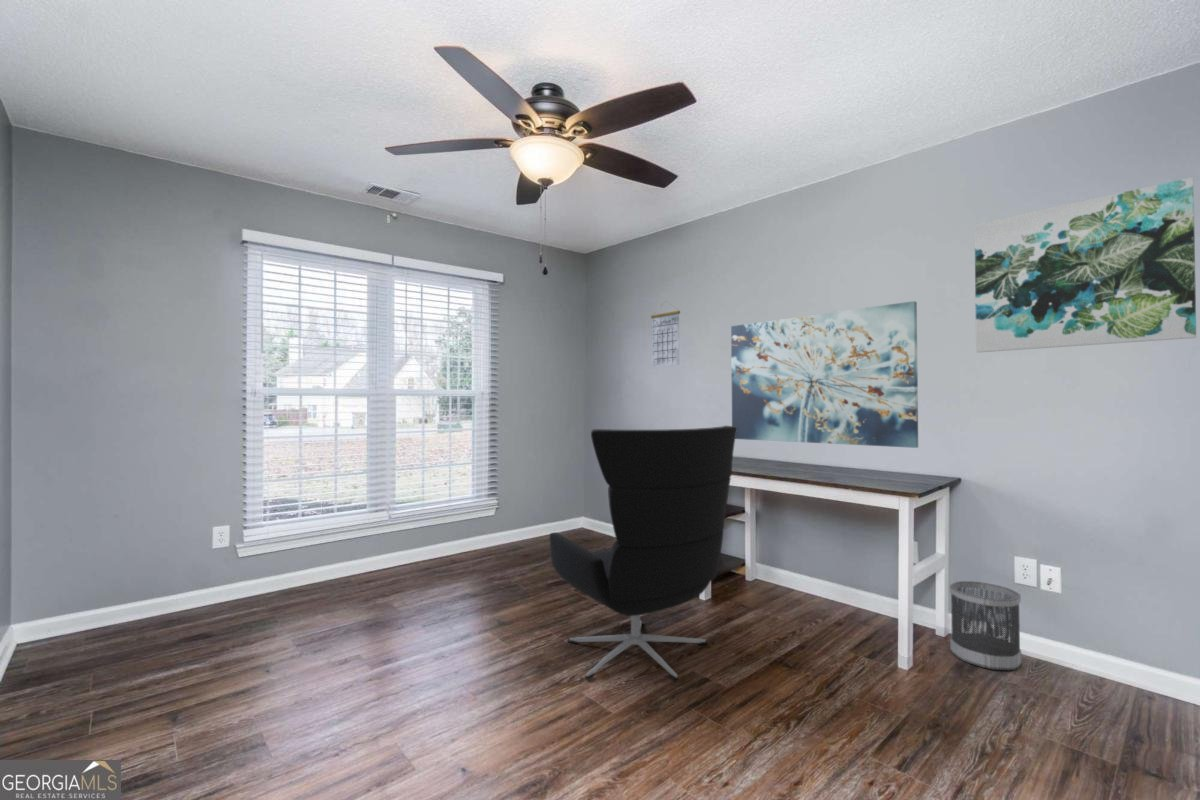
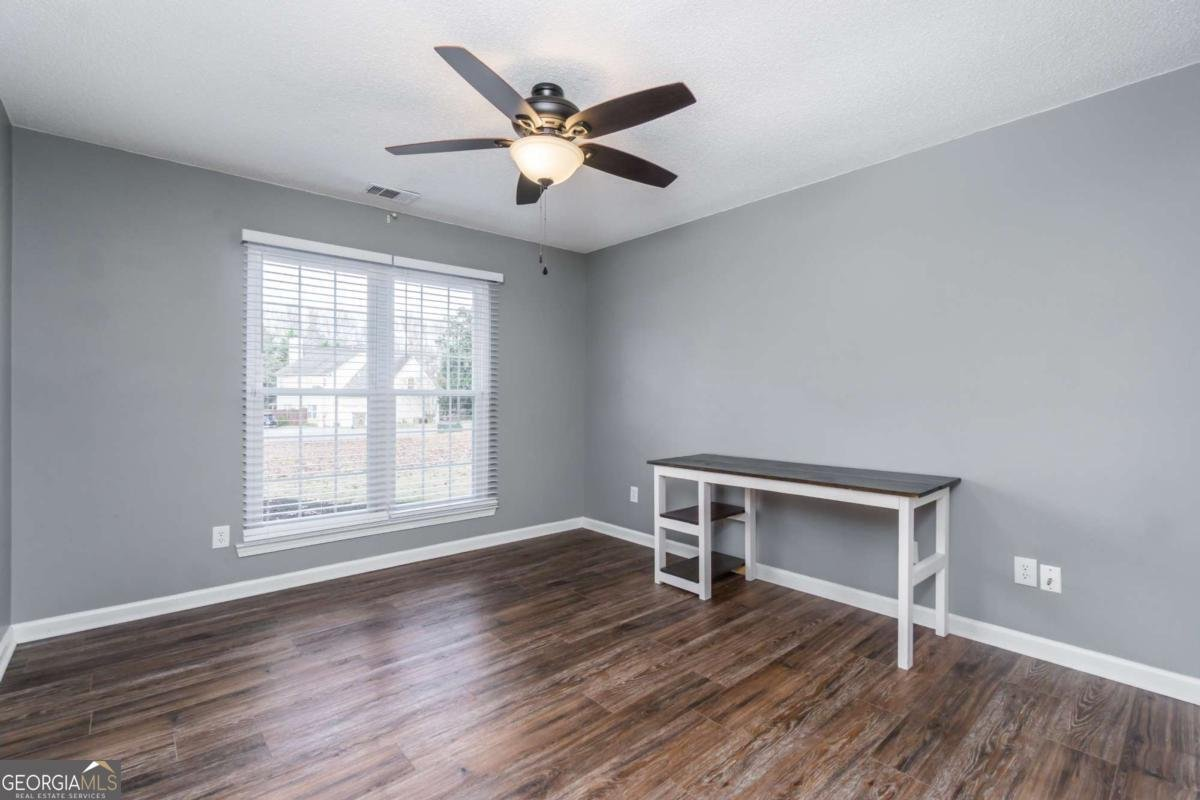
- wall art [973,176,1197,353]
- calendar [650,300,681,368]
- wall art [730,300,919,449]
- wastebasket [949,580,1022,671]
- office chair [549,425,737,681]
